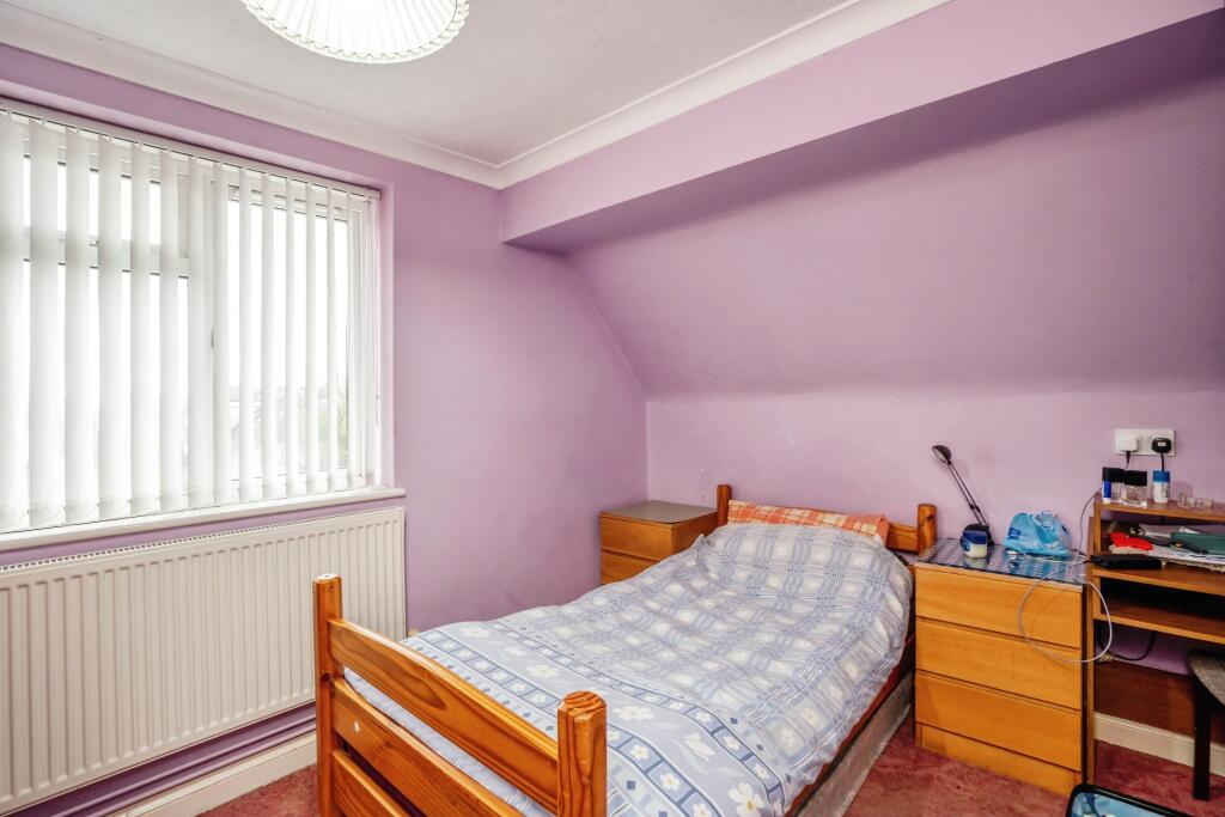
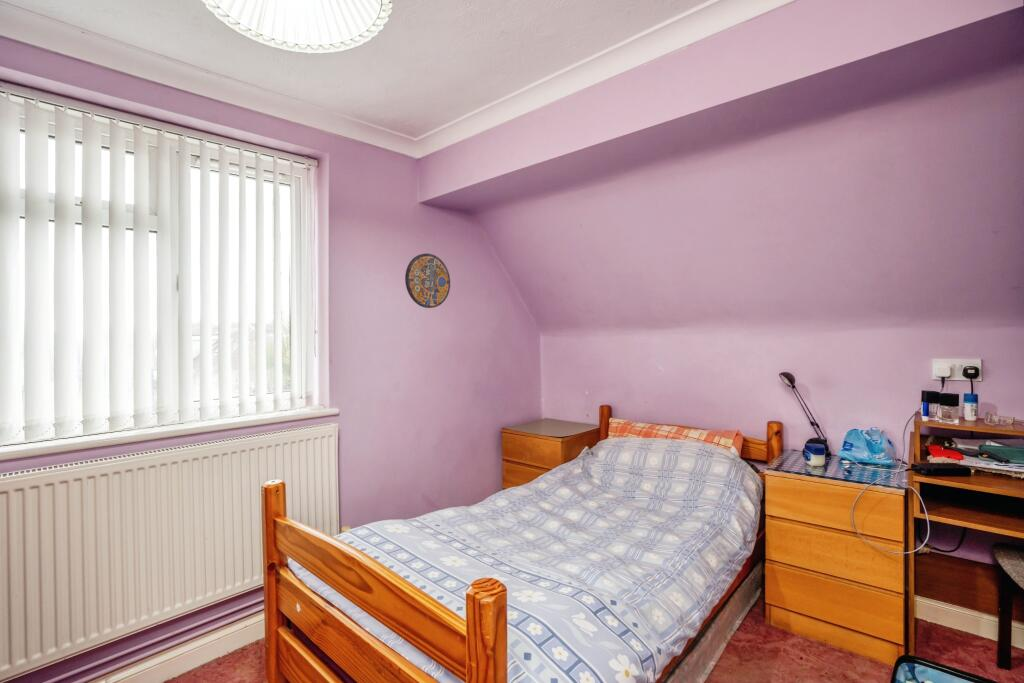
+ manhole cover [404,253,451,309]
